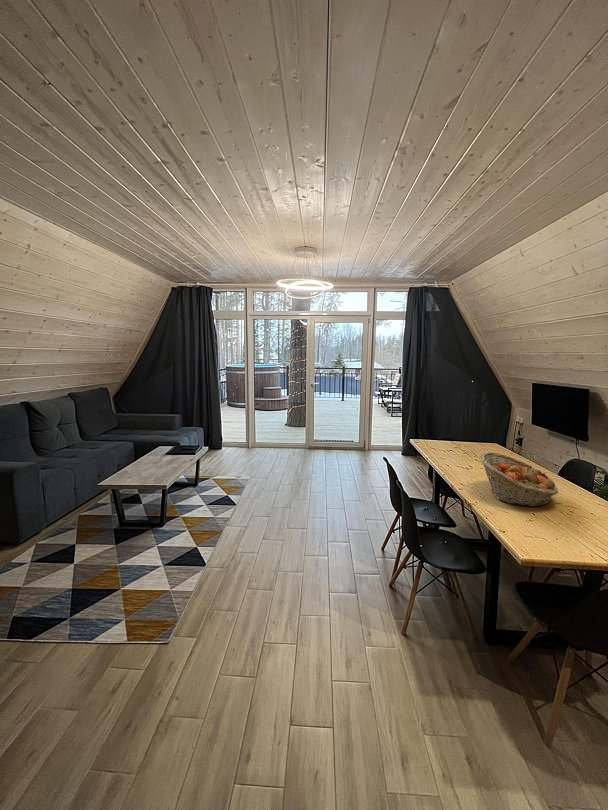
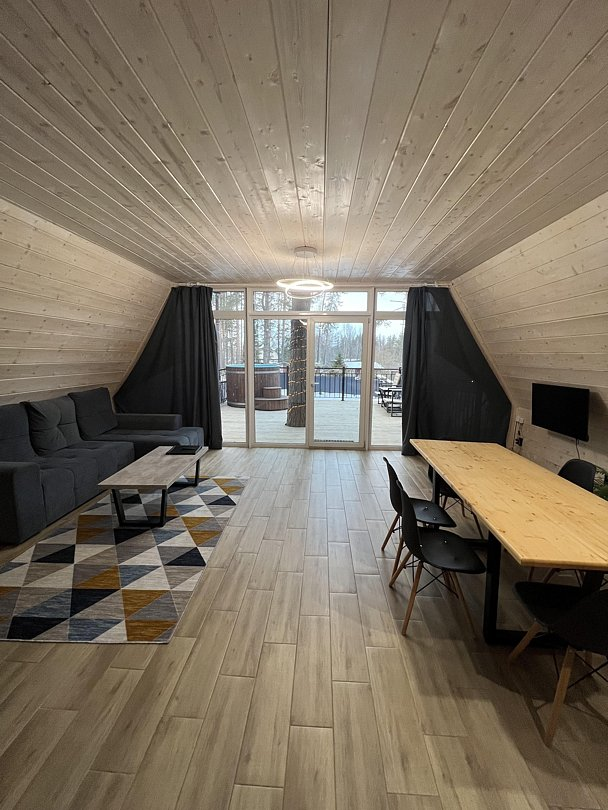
- fruit basket [479,451,559,508]
